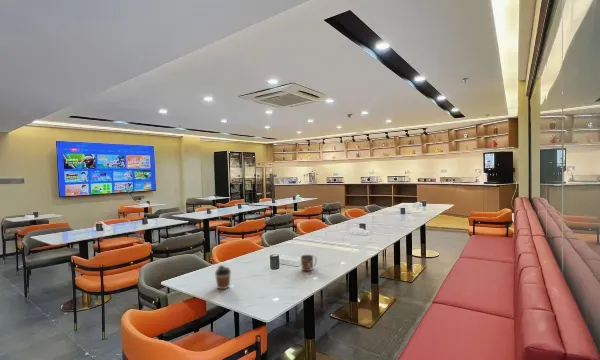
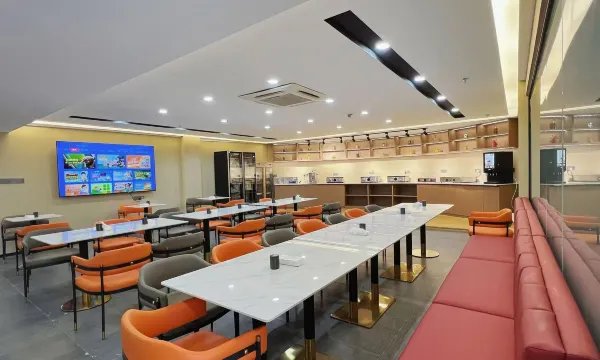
- coffee cup [214,264,232,290]
- mug [300,254,318,272]
